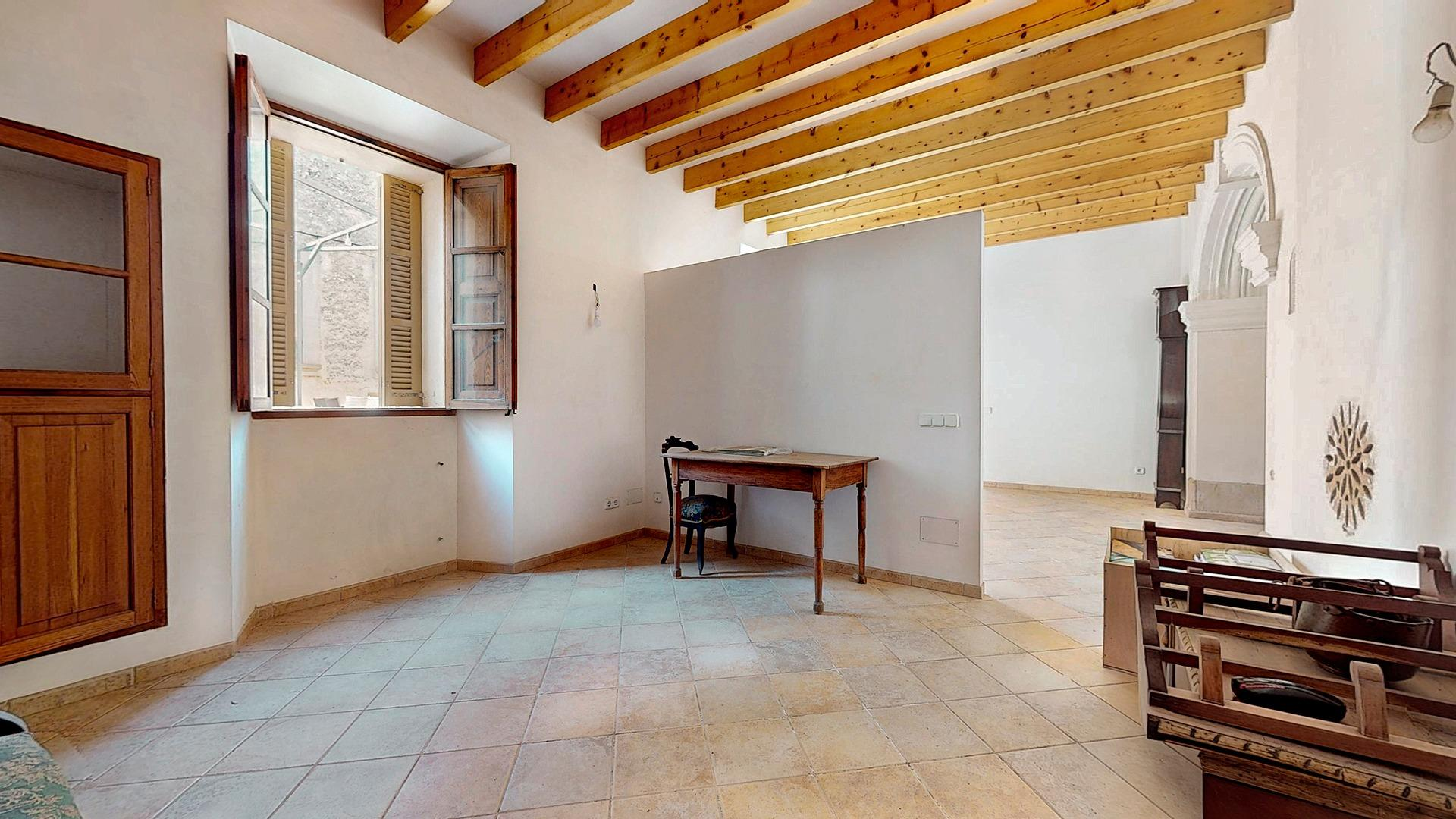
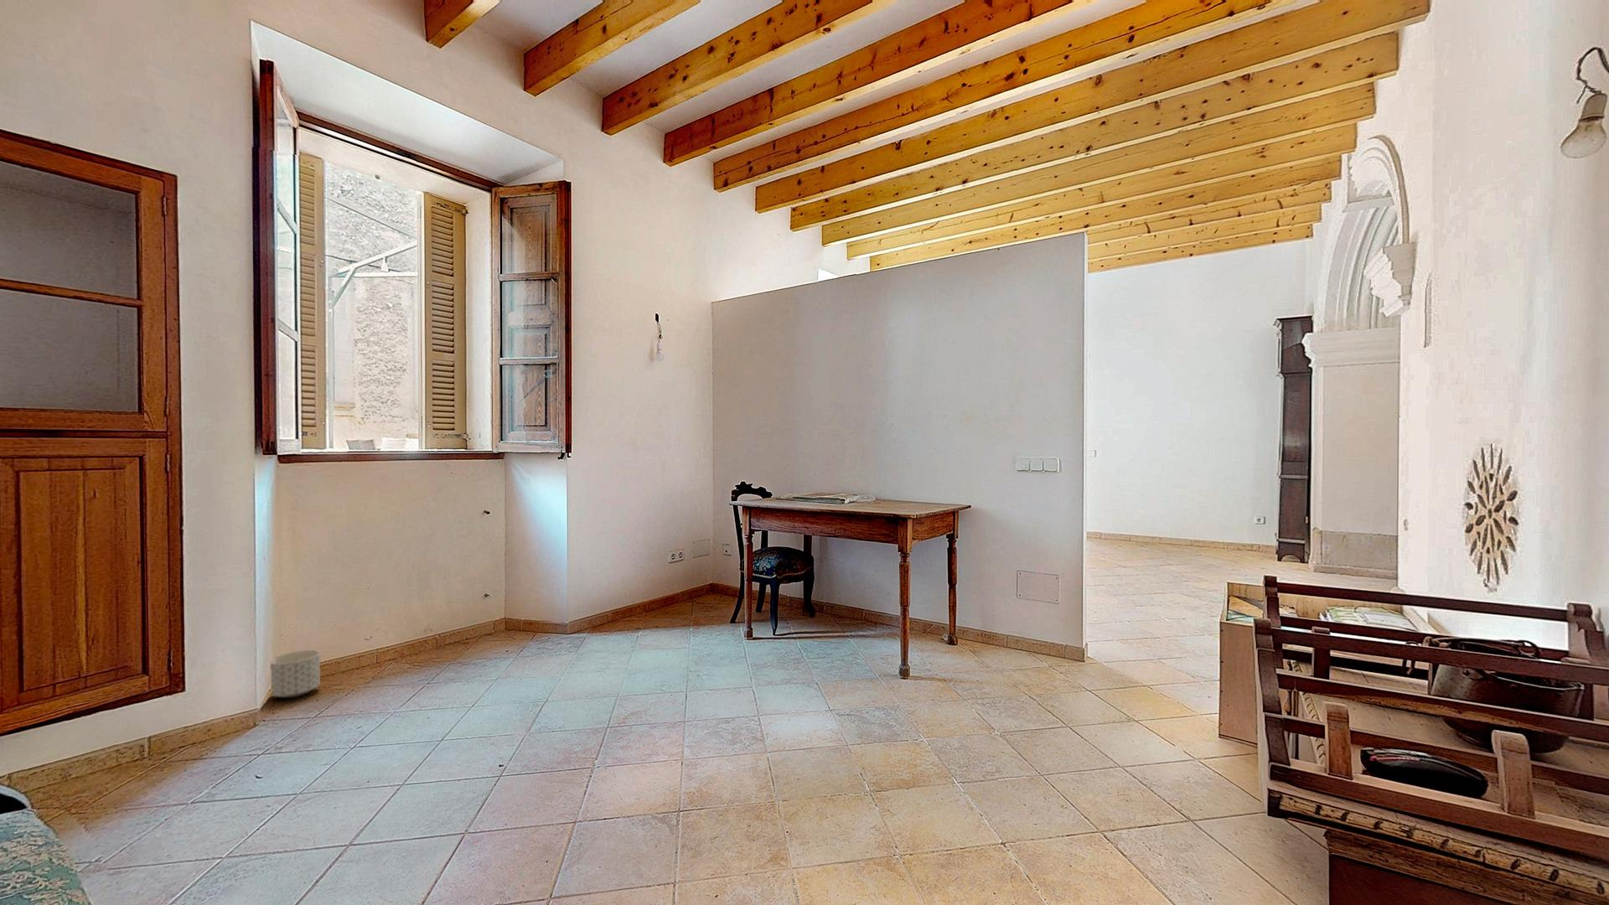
+ planter [270,650,320,698]
